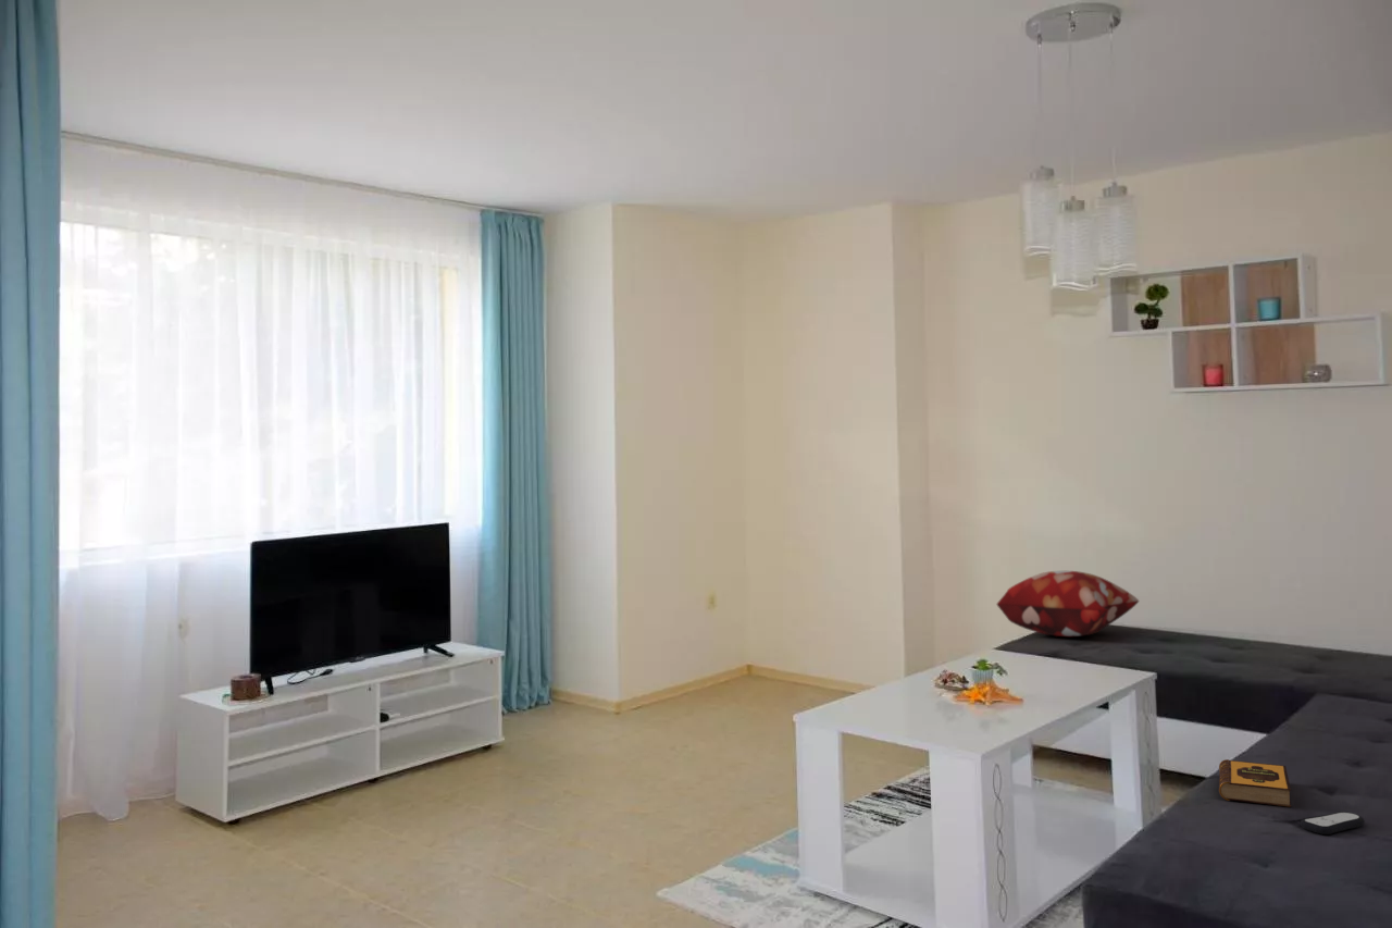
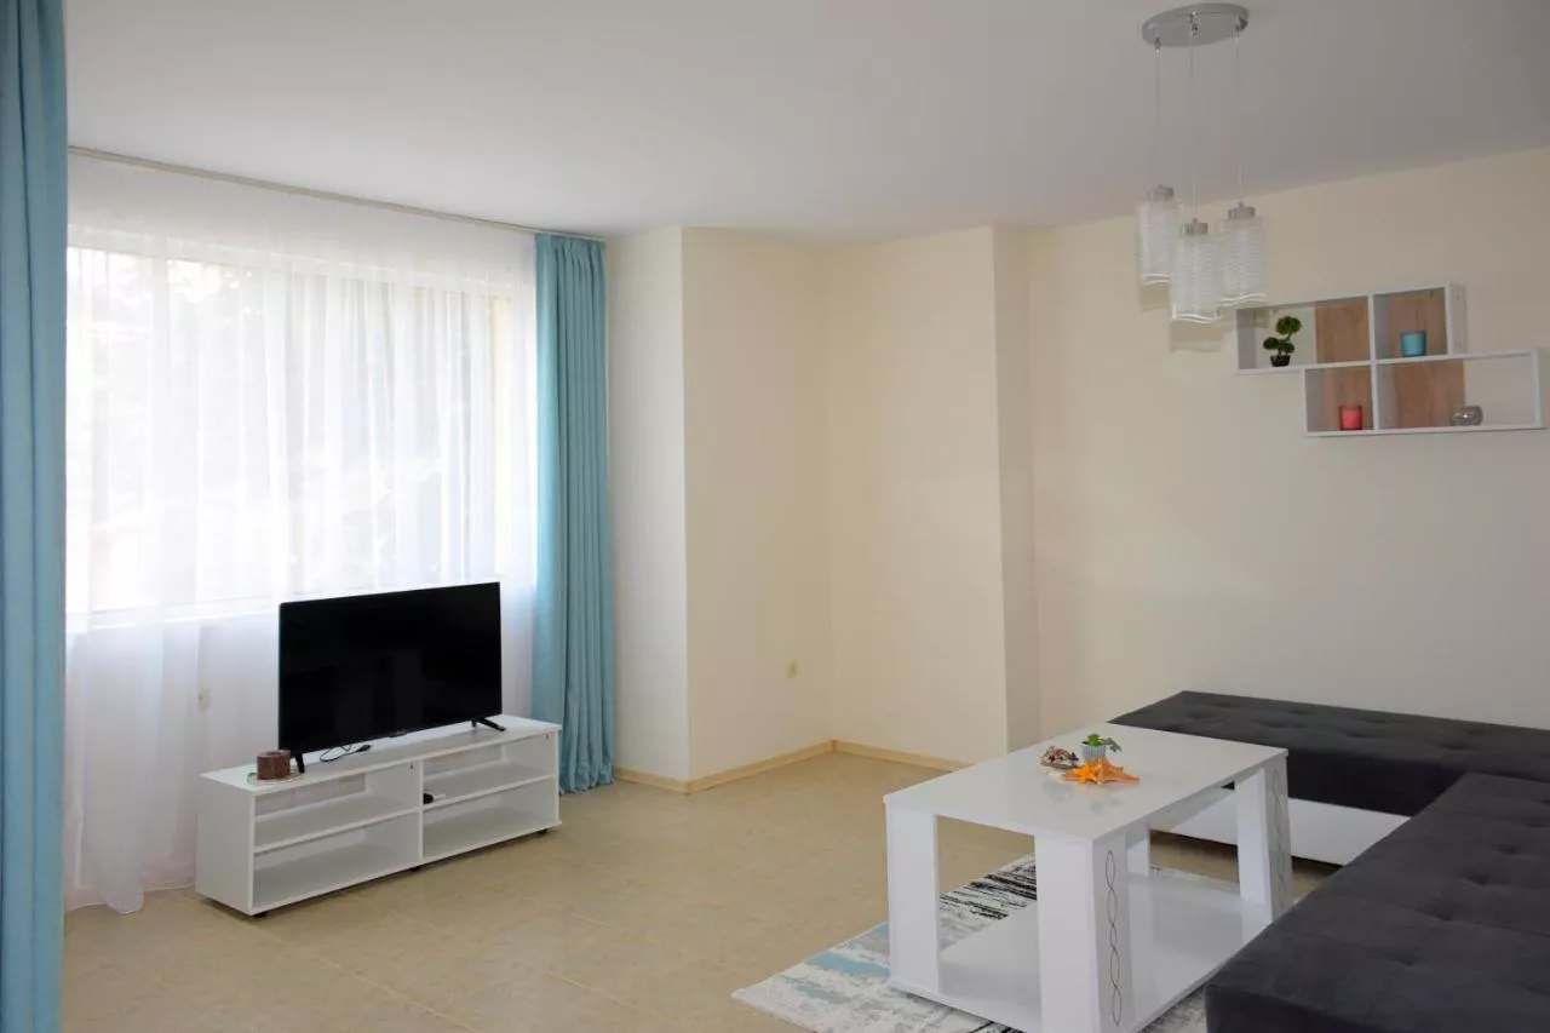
- remote control [1300,812,1366,836]
- decorative pillow [996,570,1140,638]
- hardback book [1218,758,1292,807]
